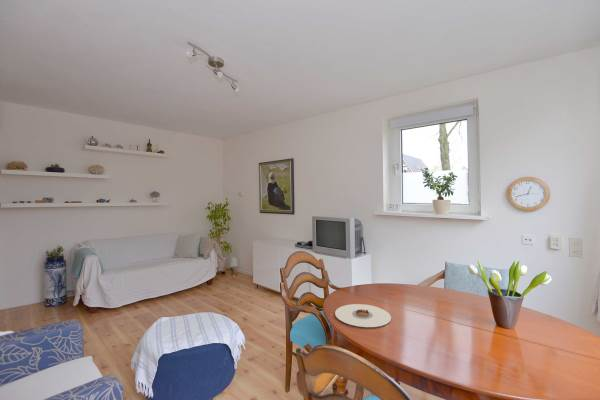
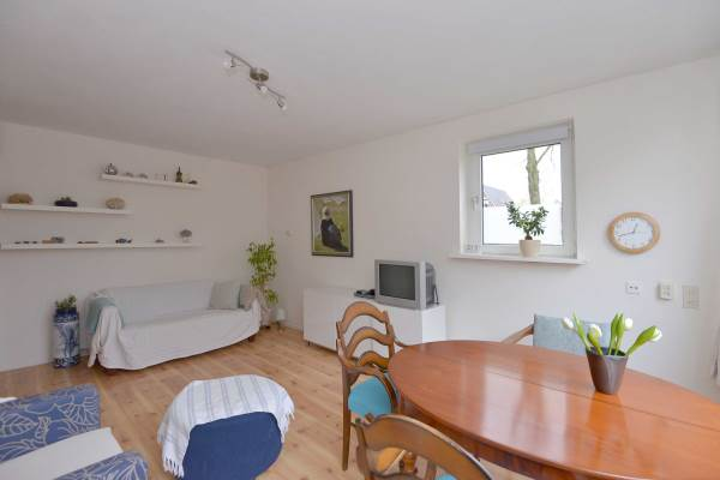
- plate [334,303,392,328]
